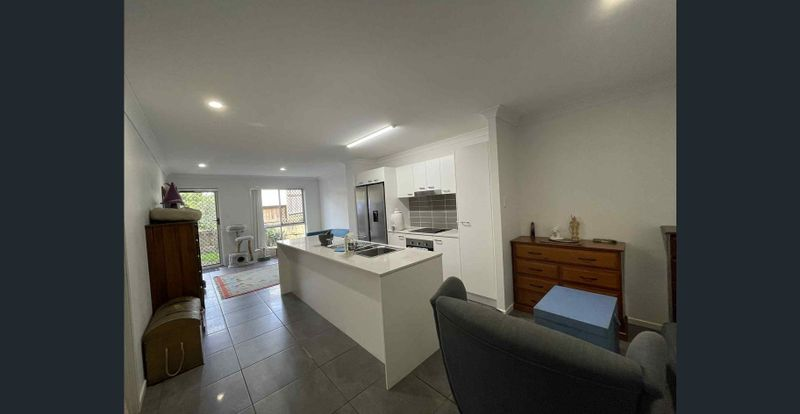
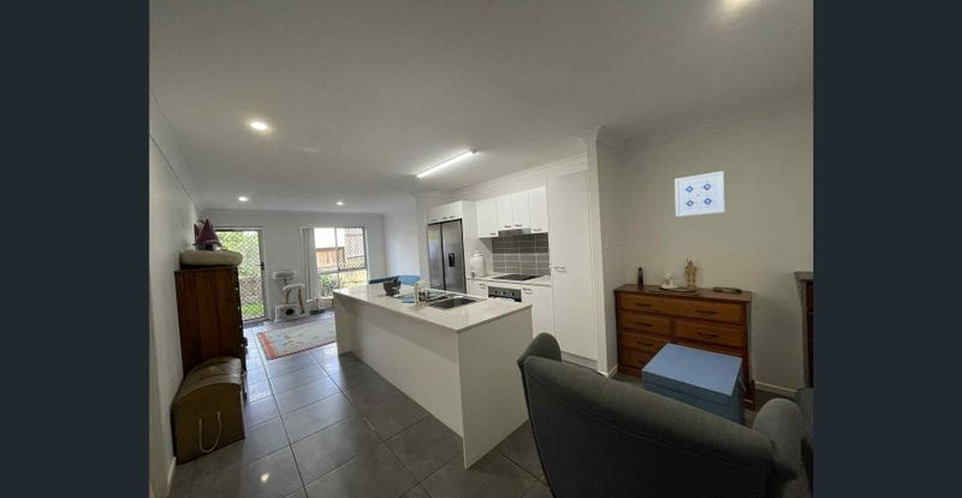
+ wall art [673,170,726,218]
